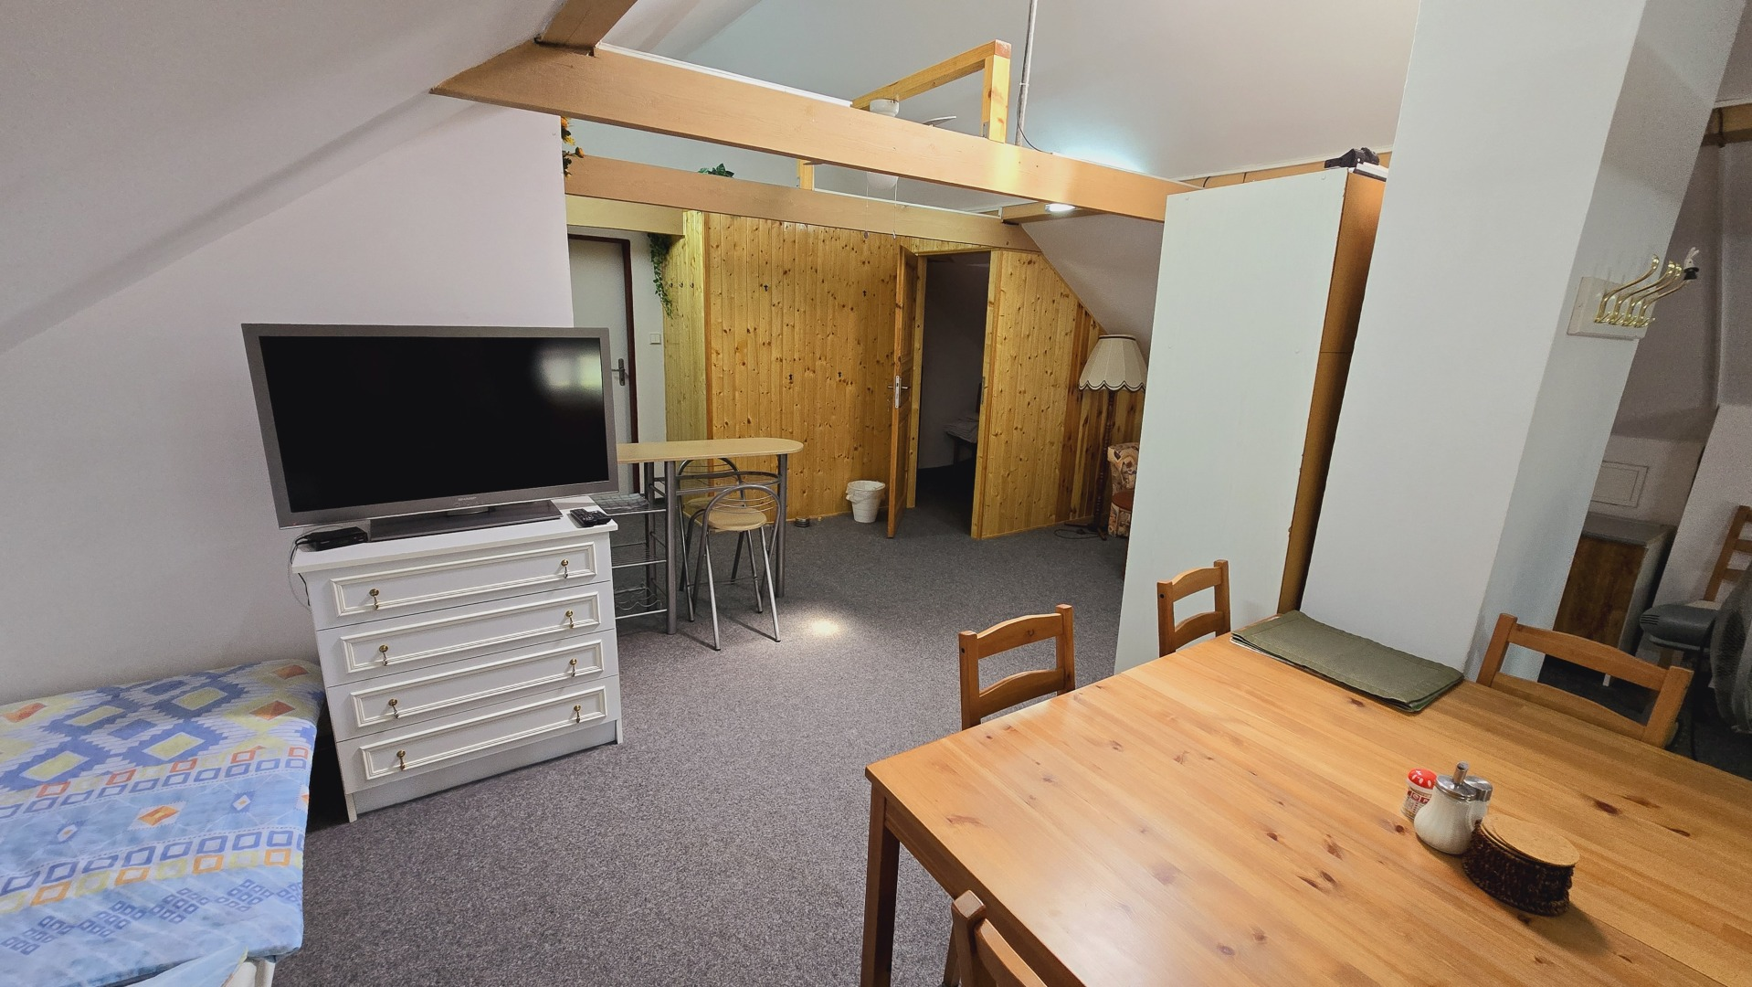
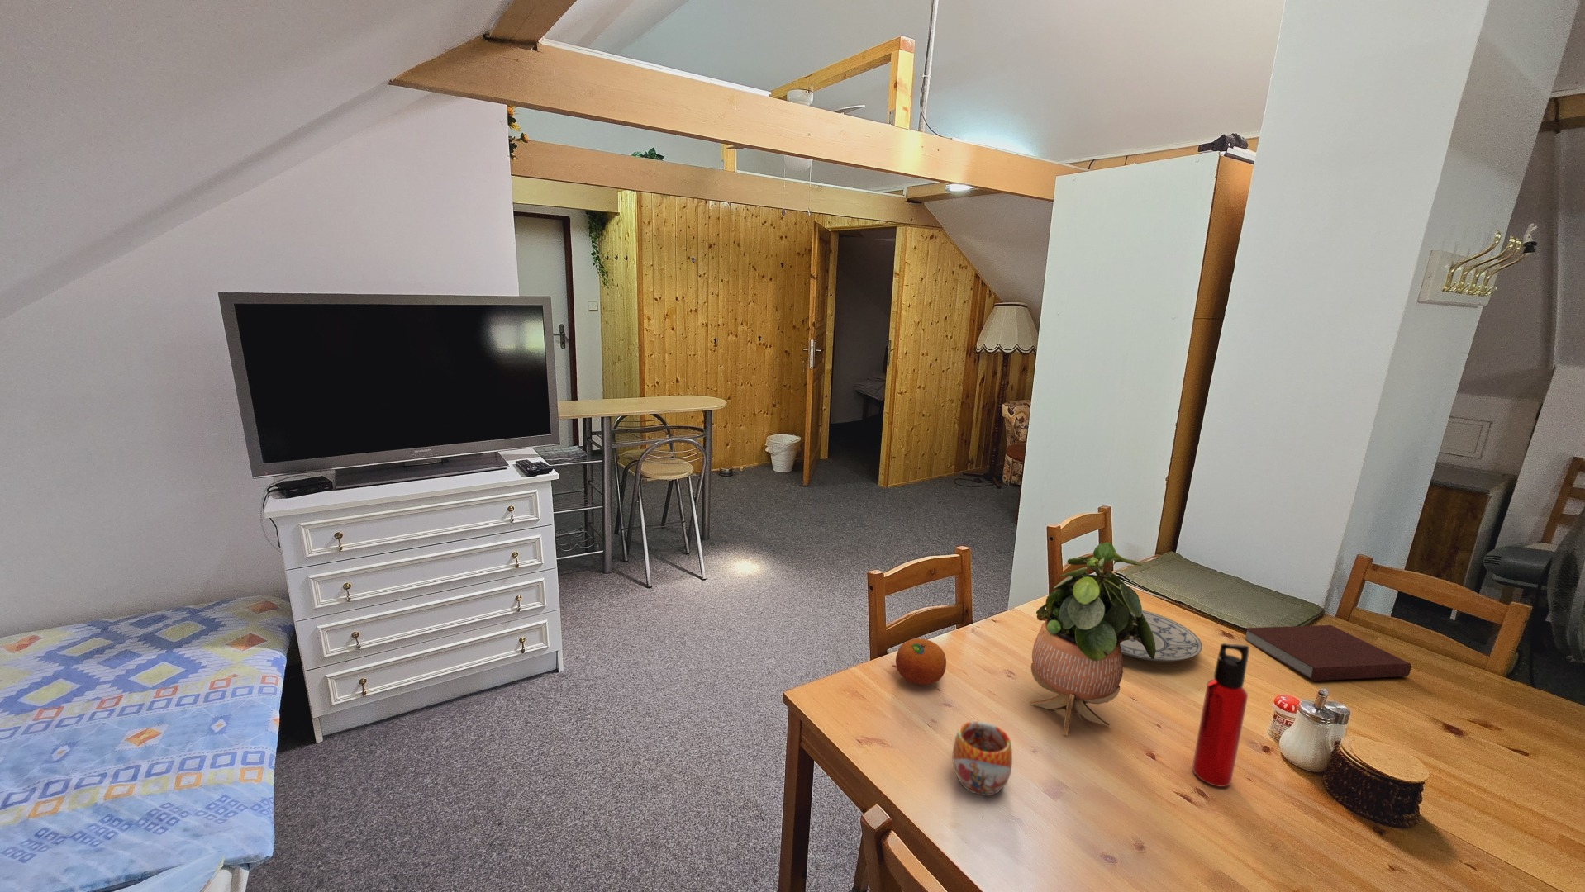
+ potted plant [1029,542,1156,735]
+ plate [1120,609,1203,662]
+ mug [951,720,1013,797]
+ fruit [895,637,947,685]
+ water bottle [1192,643,1250,788]
+ notebook [1243,624,1412,681]
